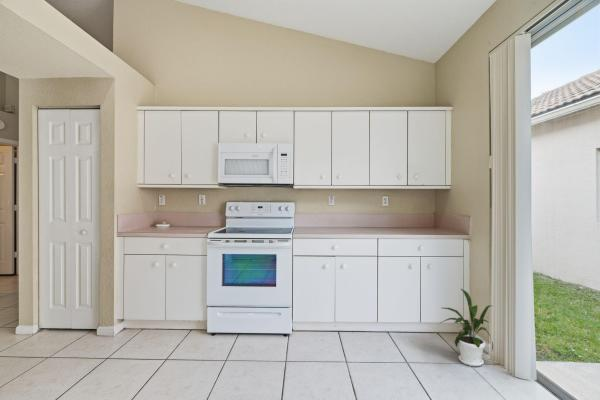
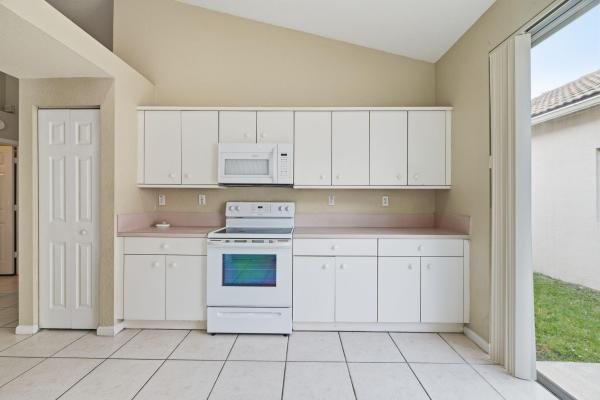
- house plant [440,288,494,367]
